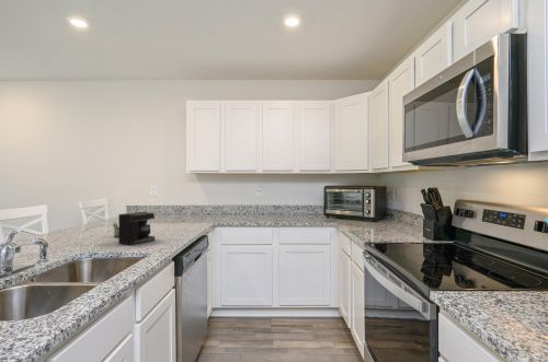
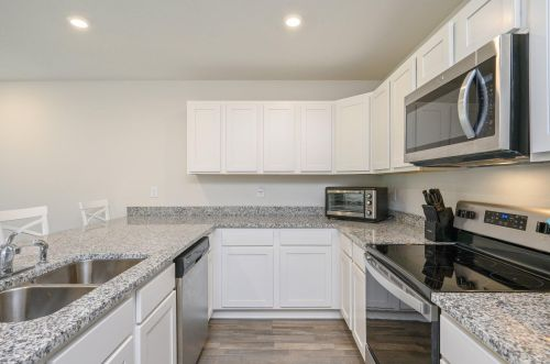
- coffee maker [112,211,156,246]
